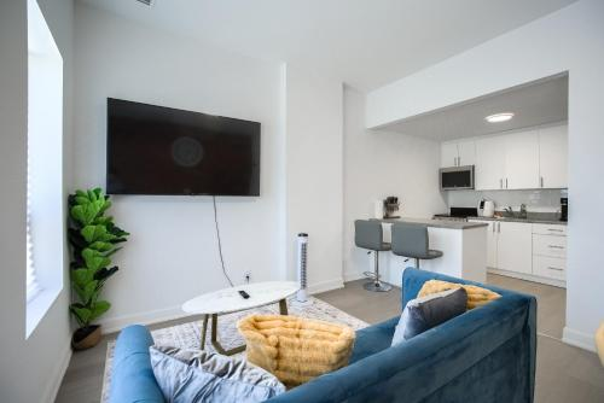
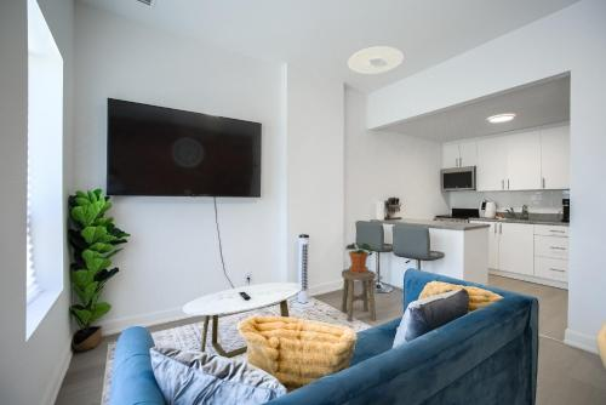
+ stool [341,268,377,323]
+ ceiling light [347,45,405,75]
+ potted plant [344,241,373,274]
